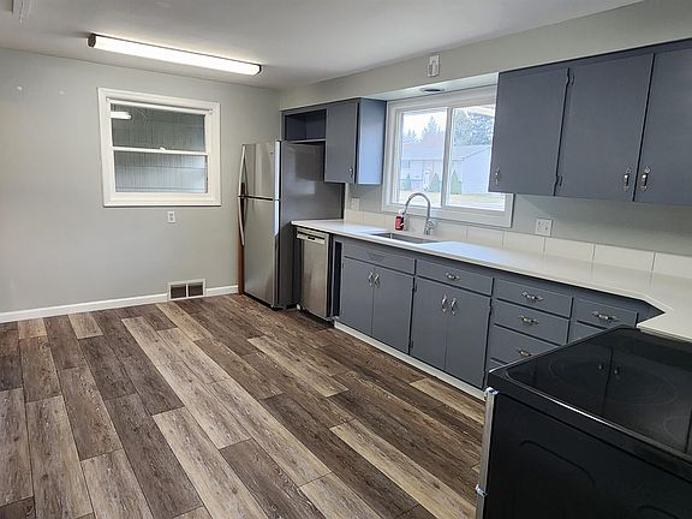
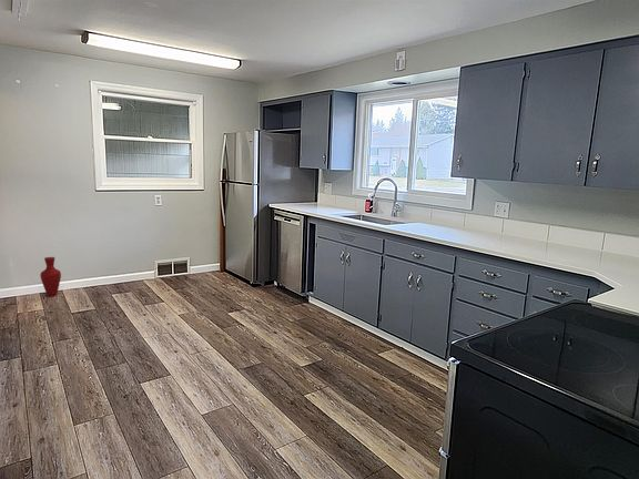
+ vase [39,256,62,297]
